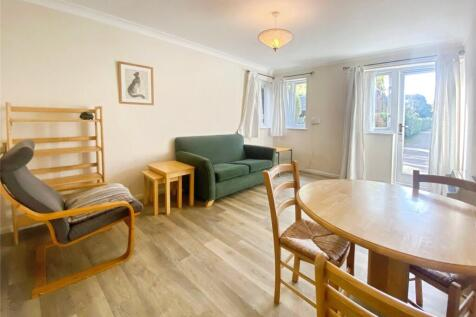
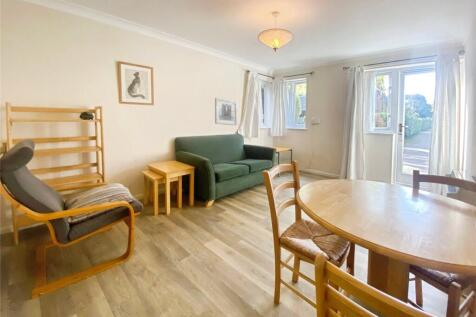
+ wall art [214,97,238,126]
